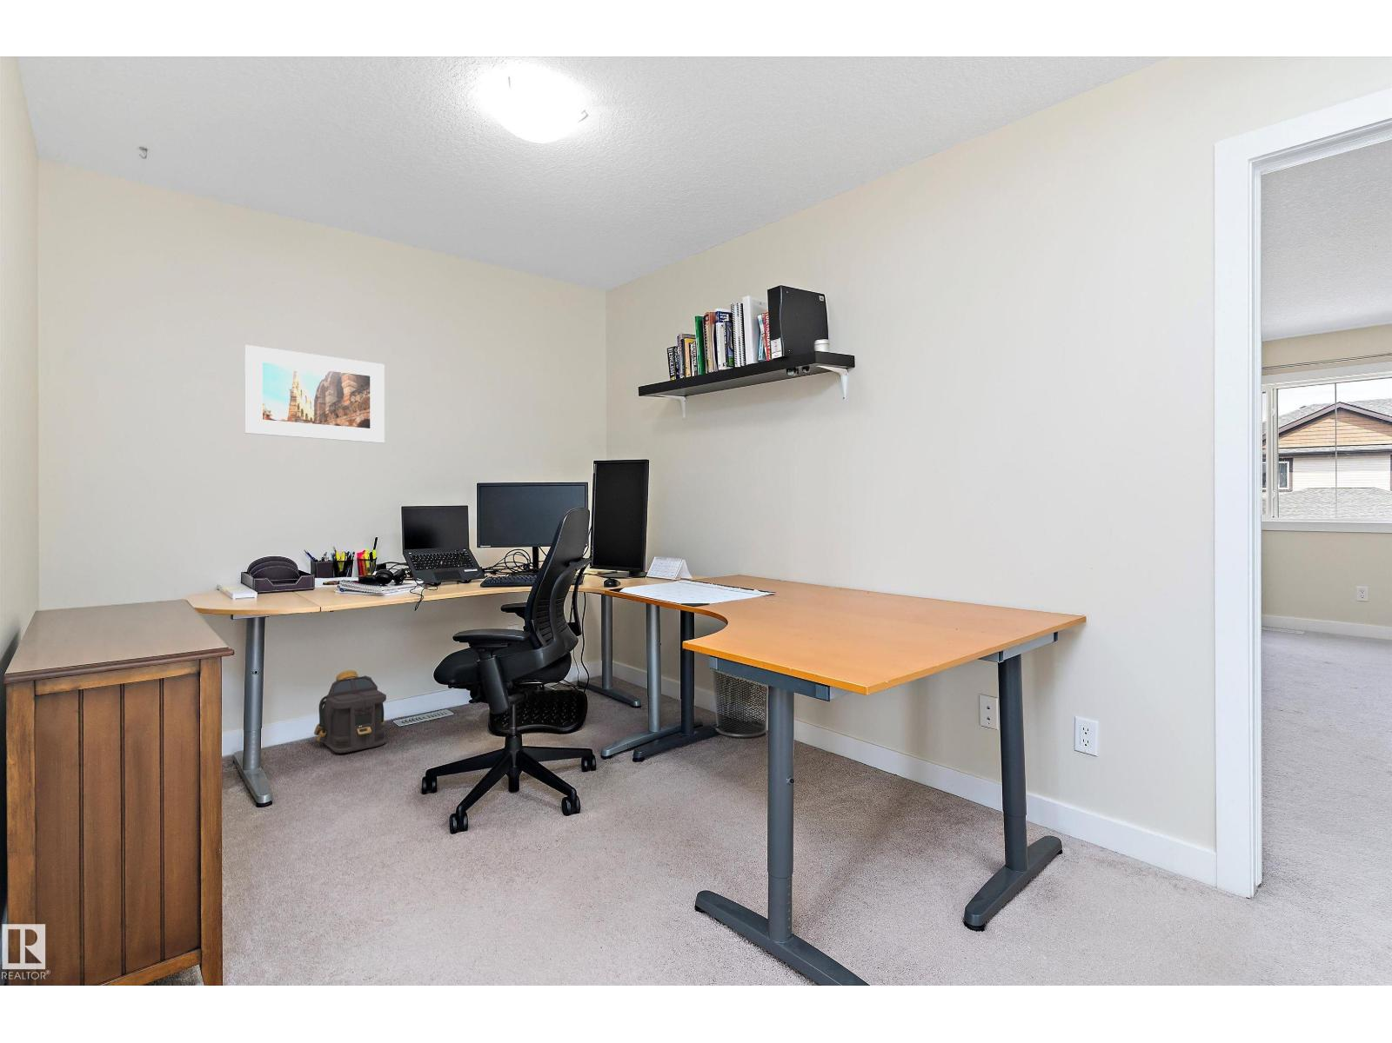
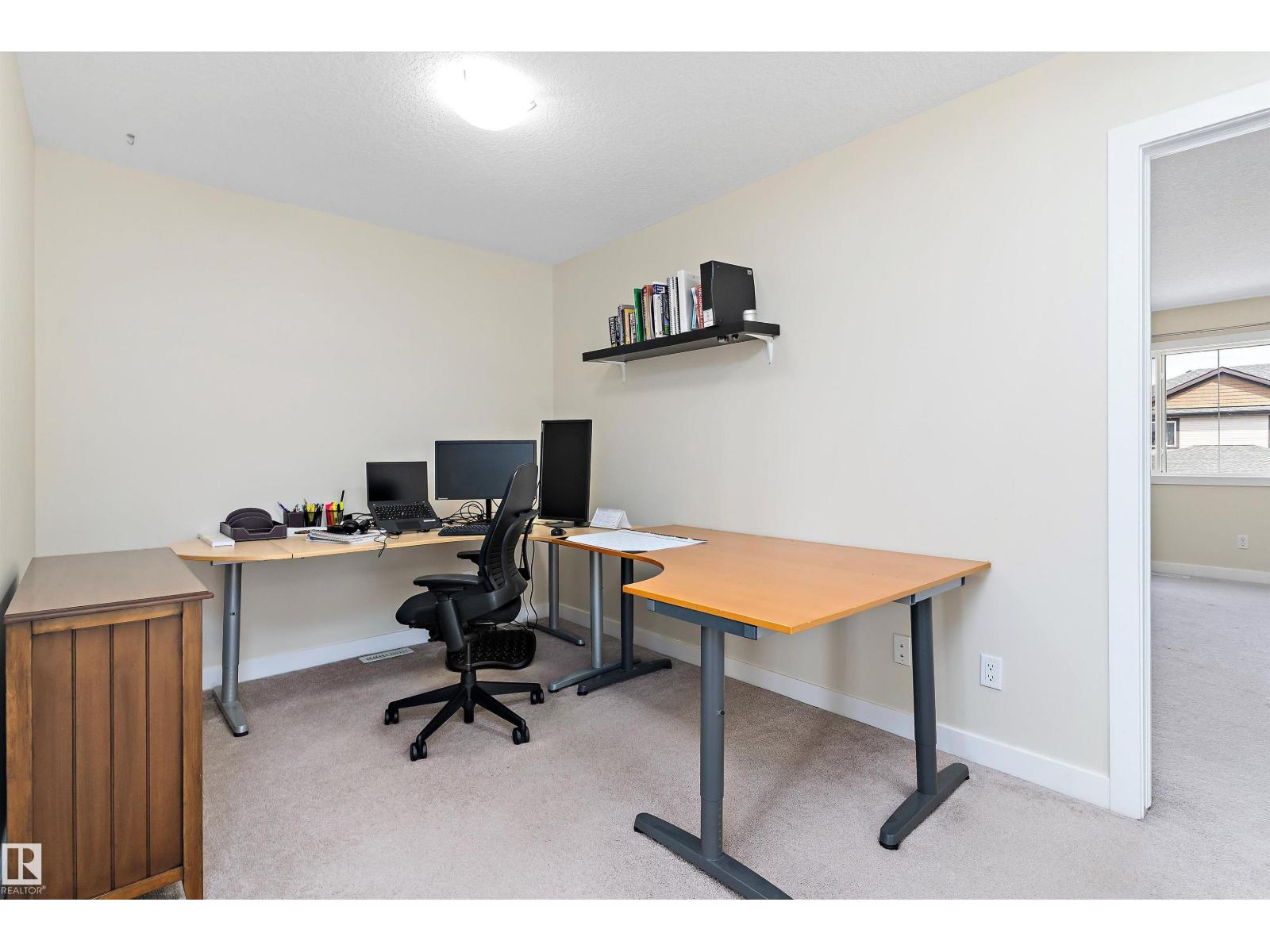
- waste bin [711,669,767,738]
- backpack [313,669,387,754]
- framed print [243,344,386,444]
